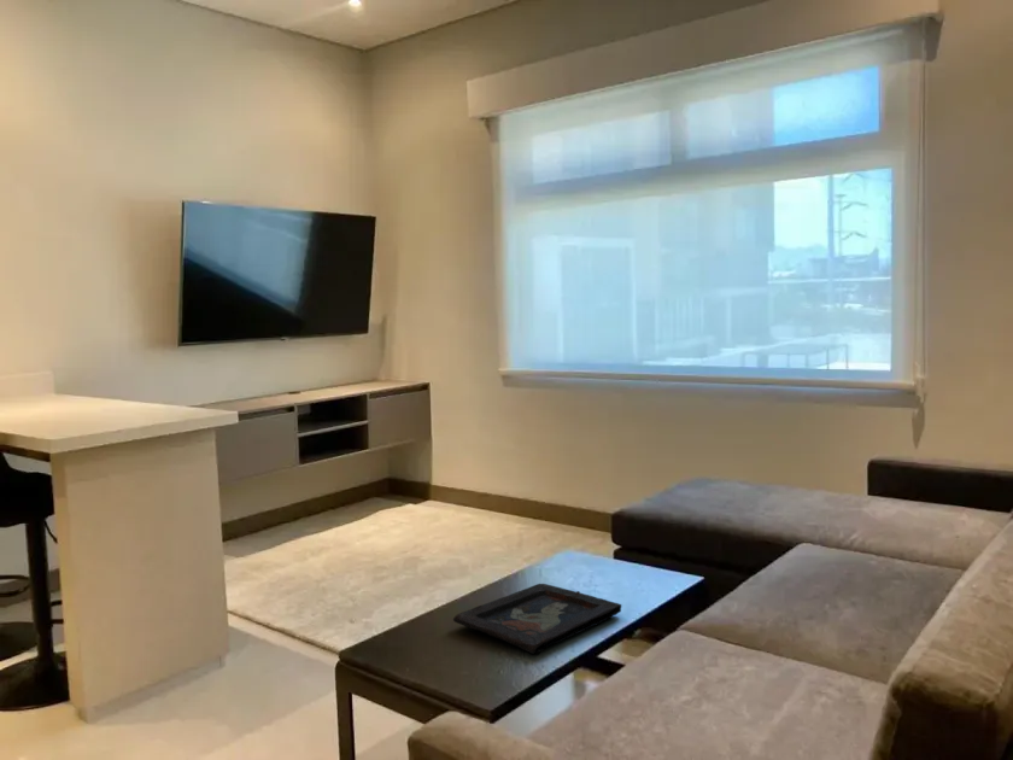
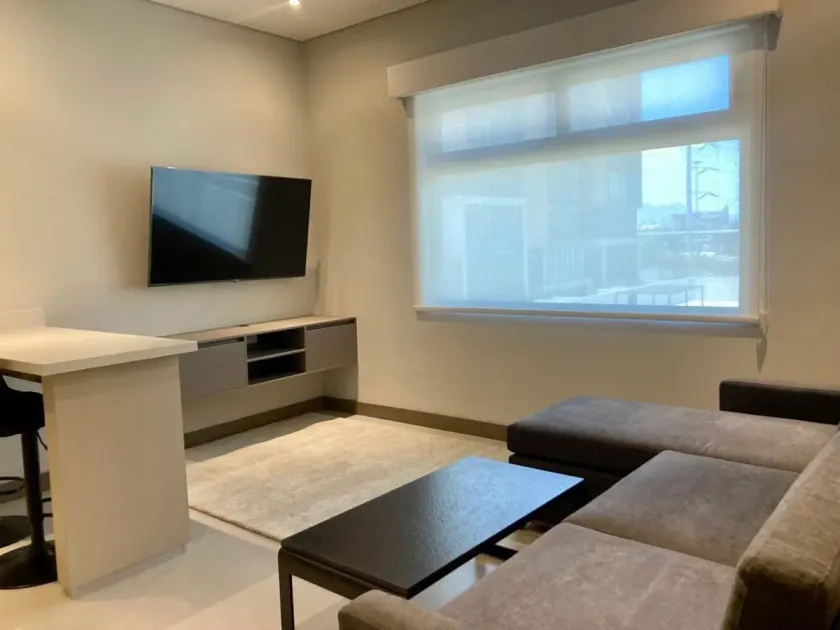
- decorative tray [452,583,622,655]
